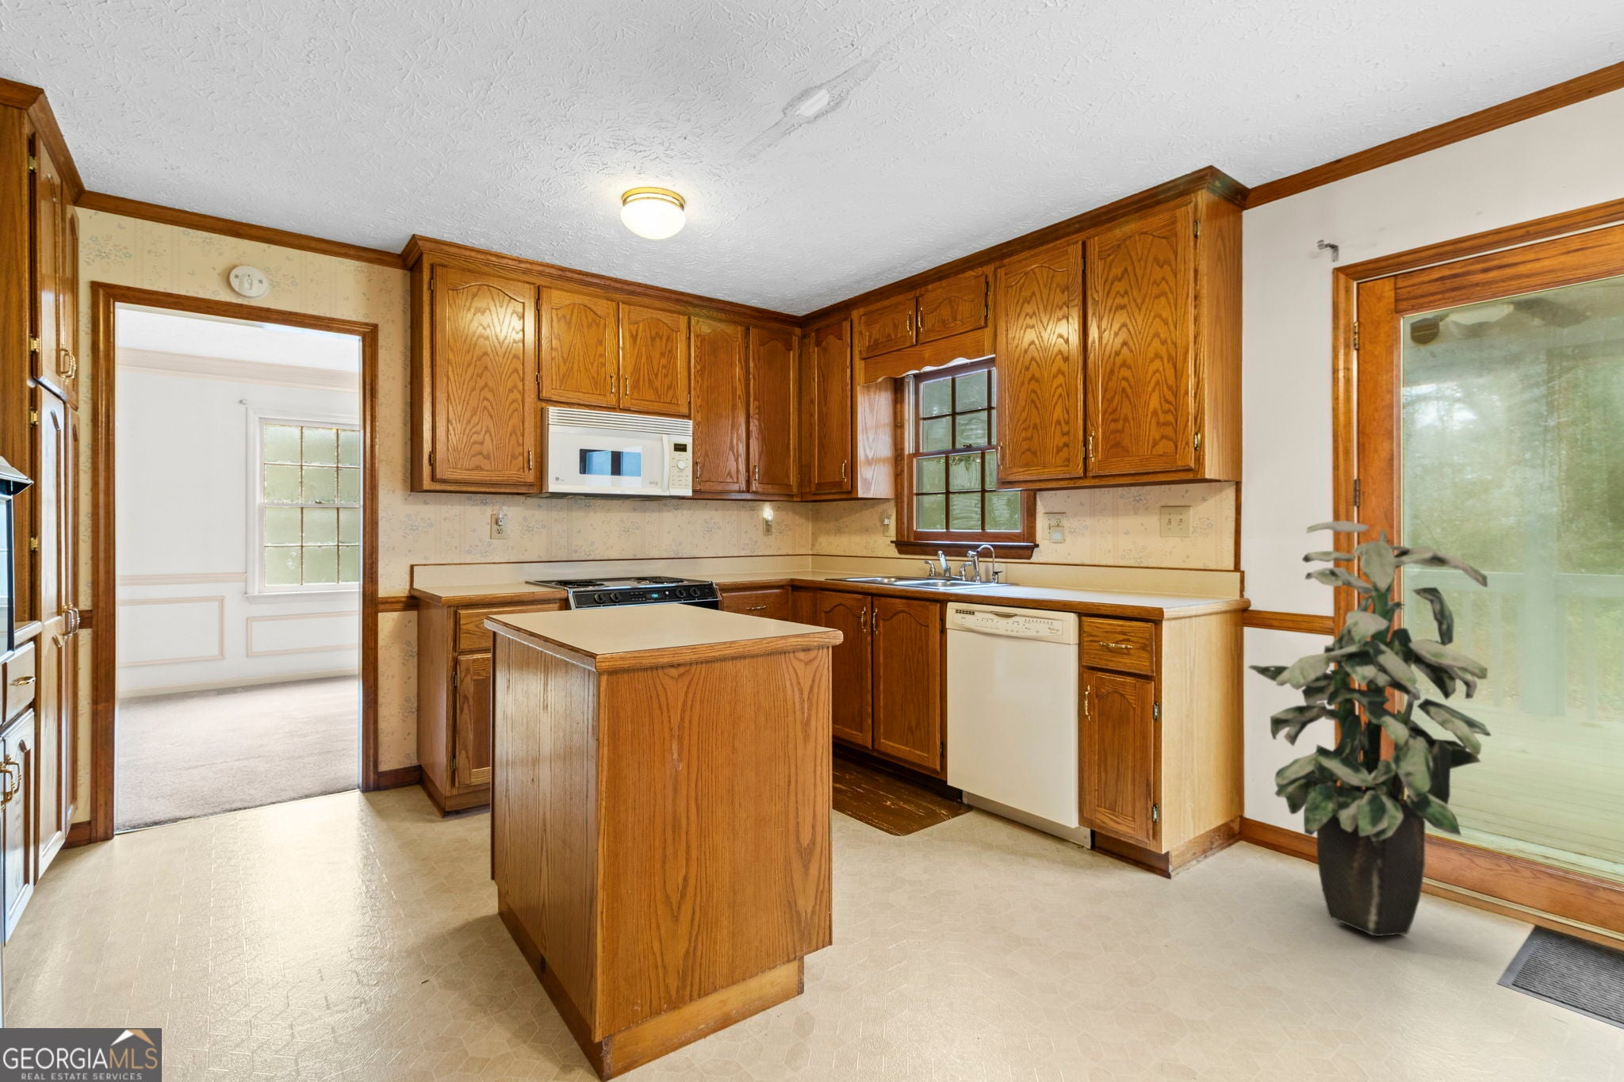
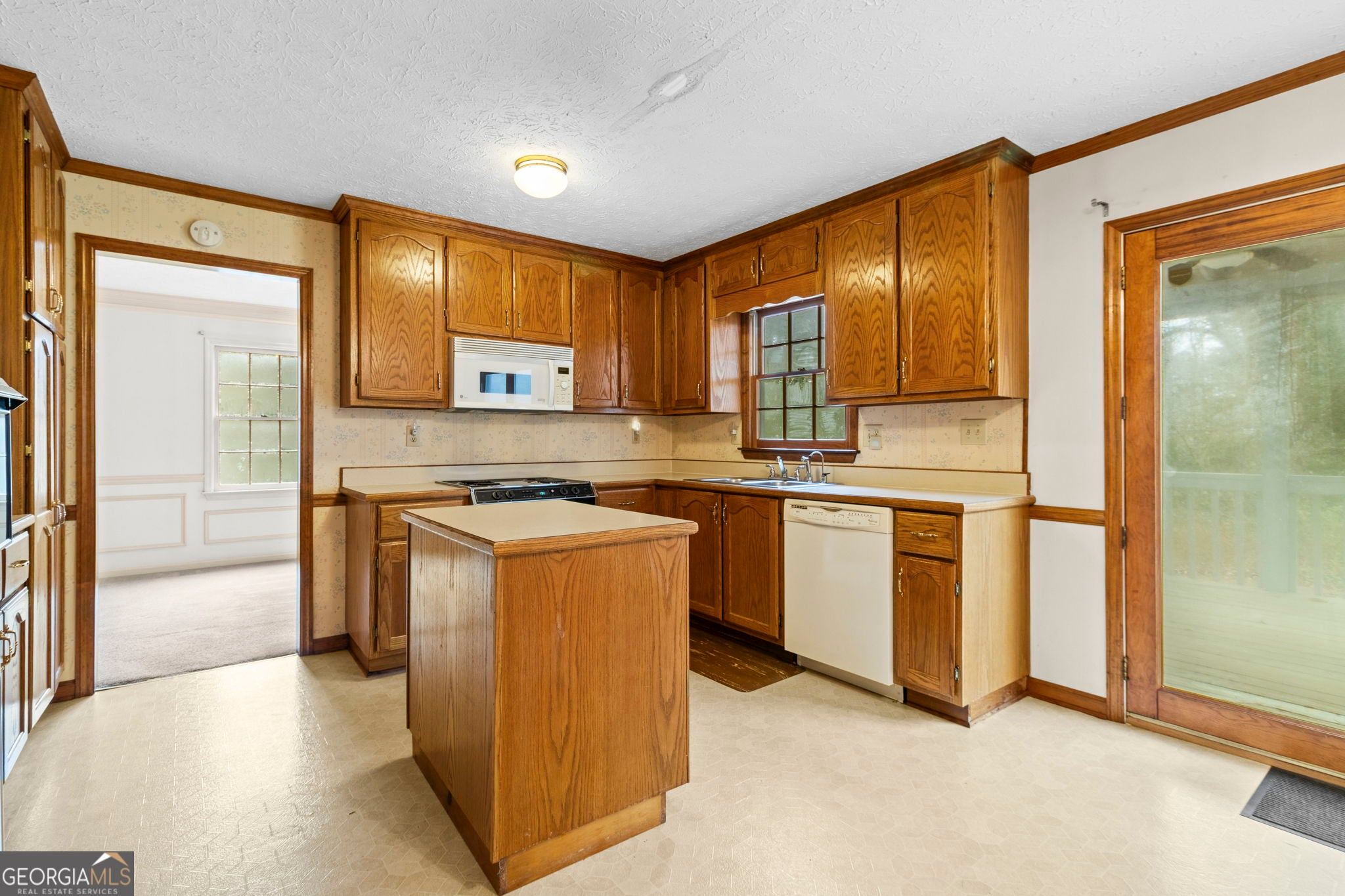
- indoor plant [1247,520,1492,937]
